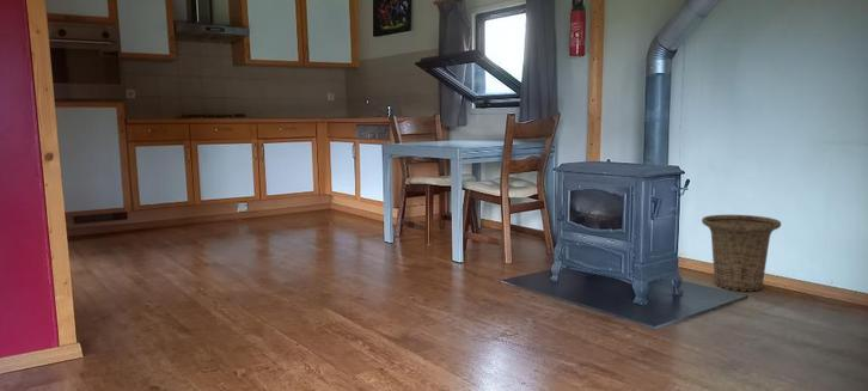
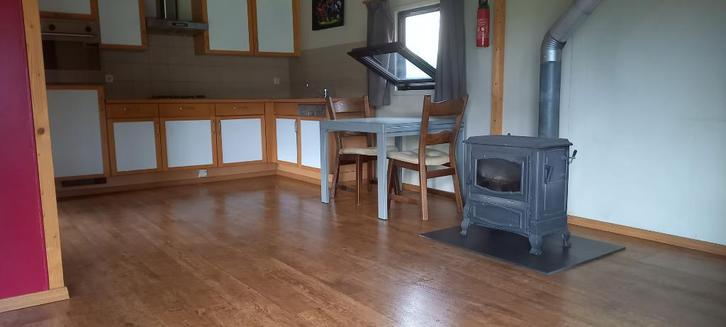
- basket [701,214,782,293]
